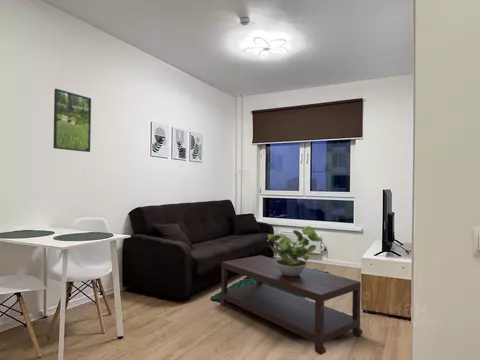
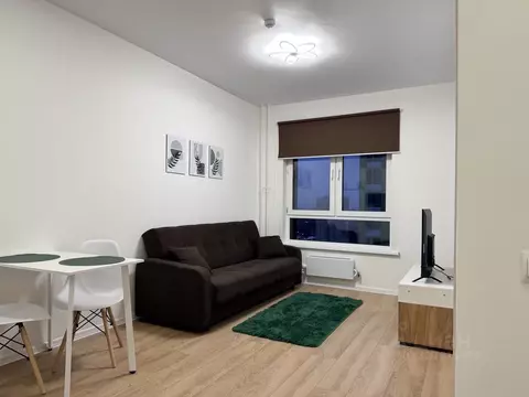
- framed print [52,88,92,153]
- potted plant [266,225,323,276]
- coffee table [219,254,364,356]
